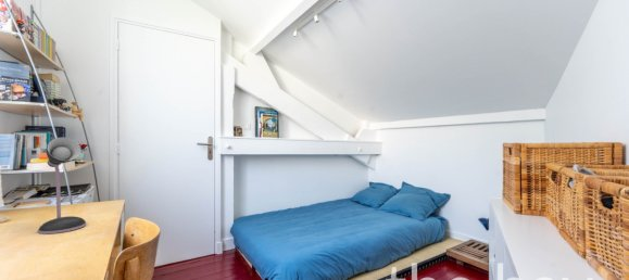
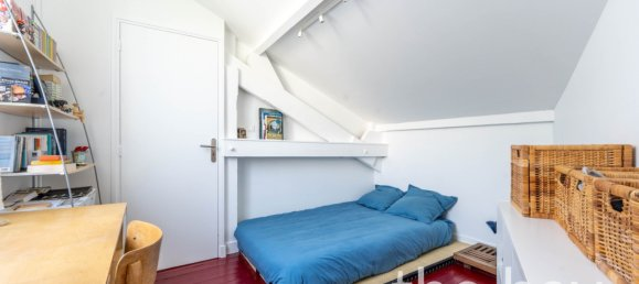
- desk lamp [37,137,87,234]
